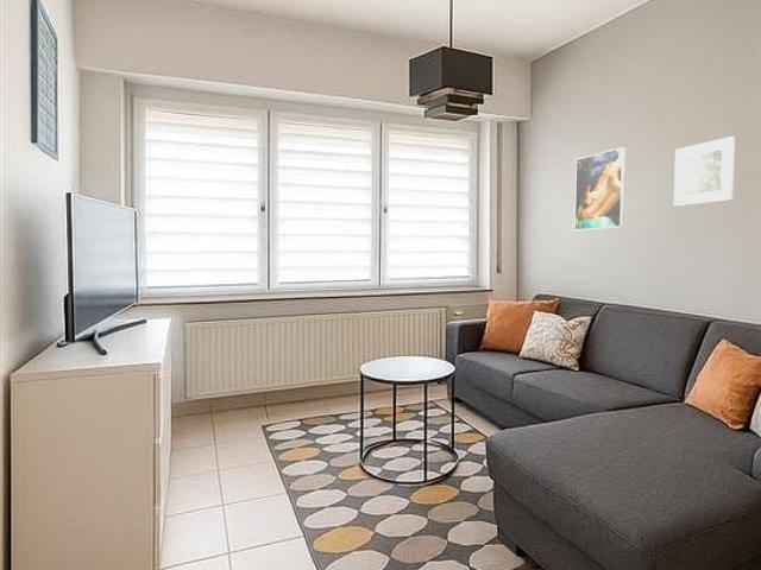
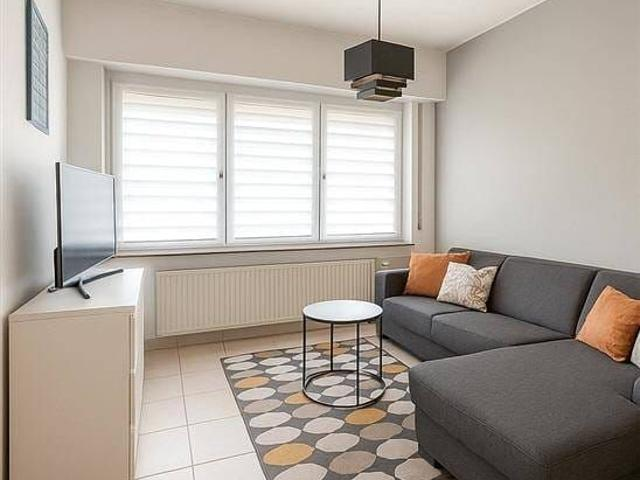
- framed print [673,135,736,208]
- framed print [573,146,627,232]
